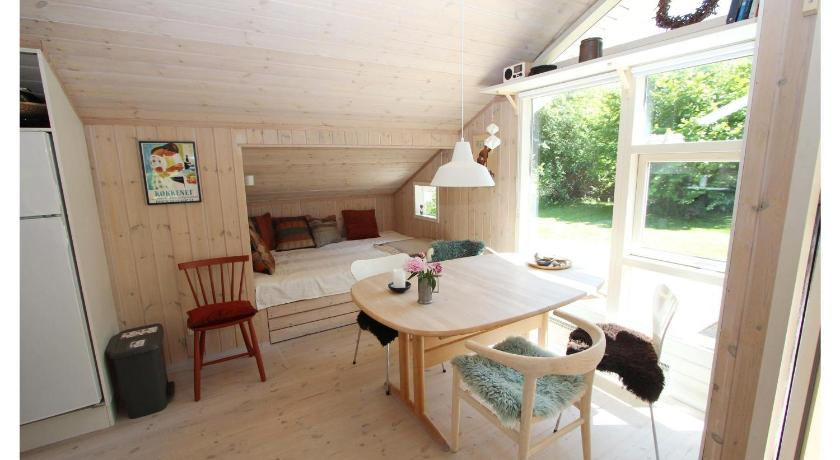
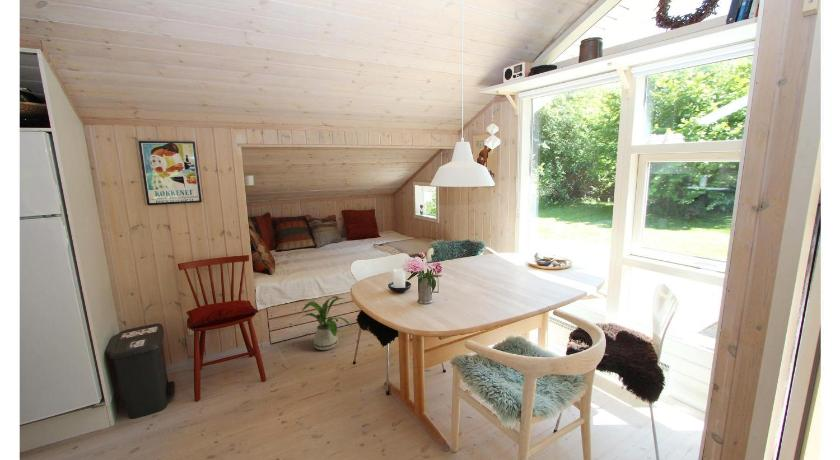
+ house plant [298,295,353,351]
